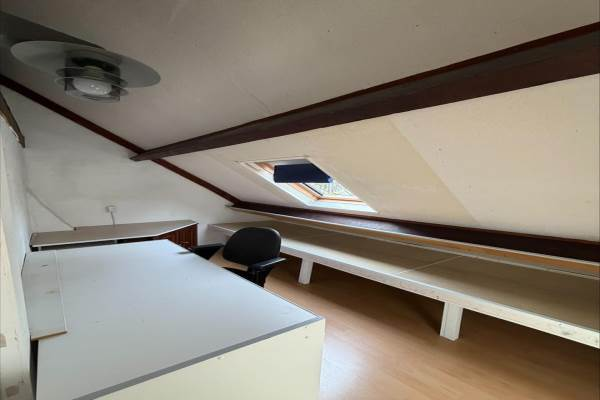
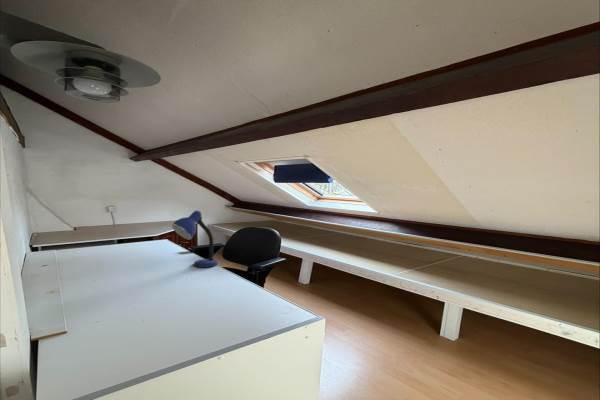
+ desk lamp [171,210,219,269]
